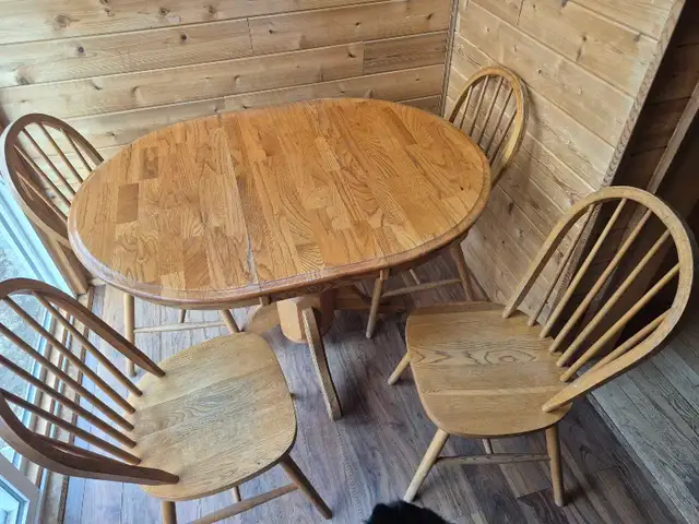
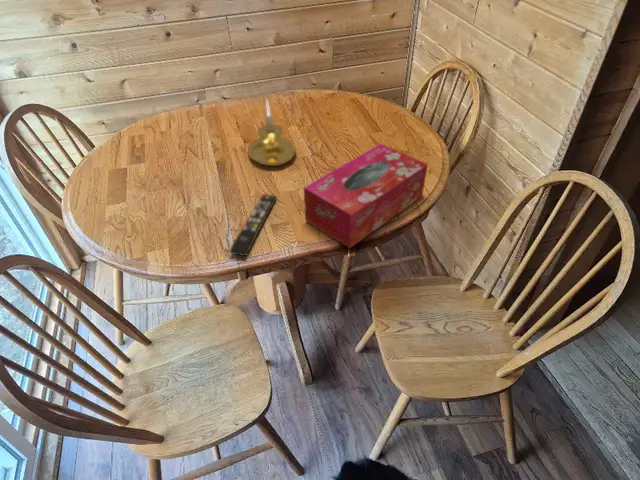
+ candle holder [247,99,297,167]
+ remote control [229,193,278,257]
+ tissue box [303,143,429,249]
